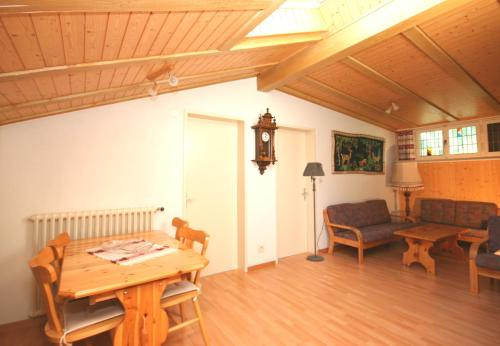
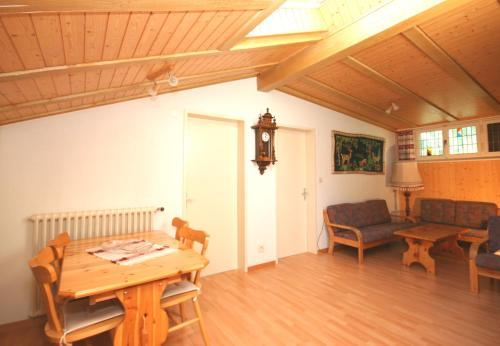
- floor lamp [302,161,326,262]
